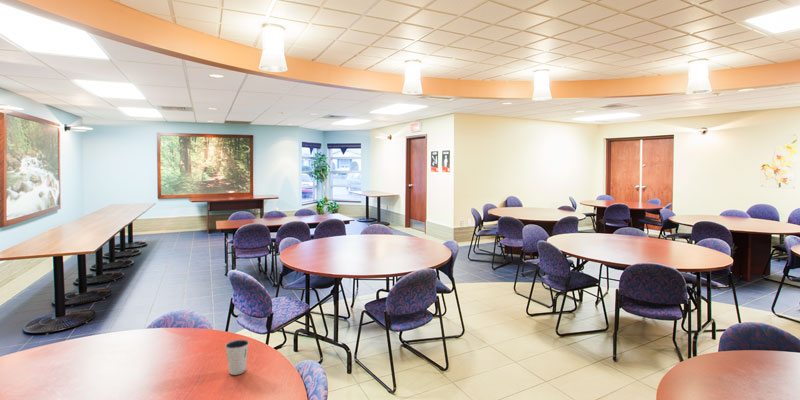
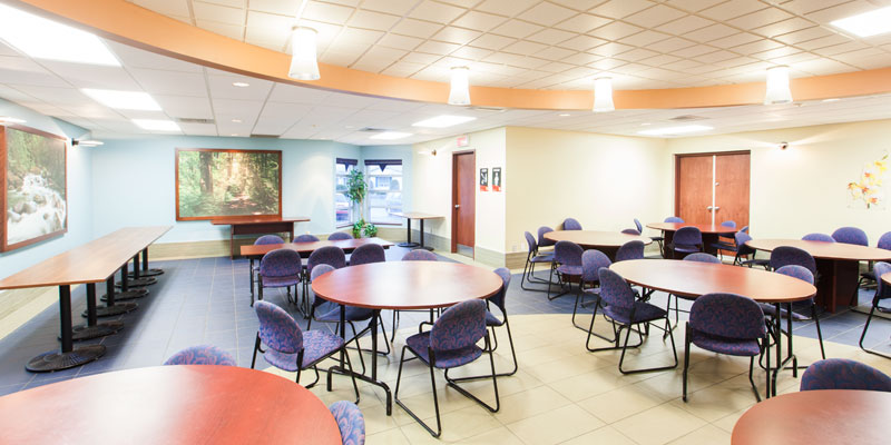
- dixie cup [224,338,250,376]
